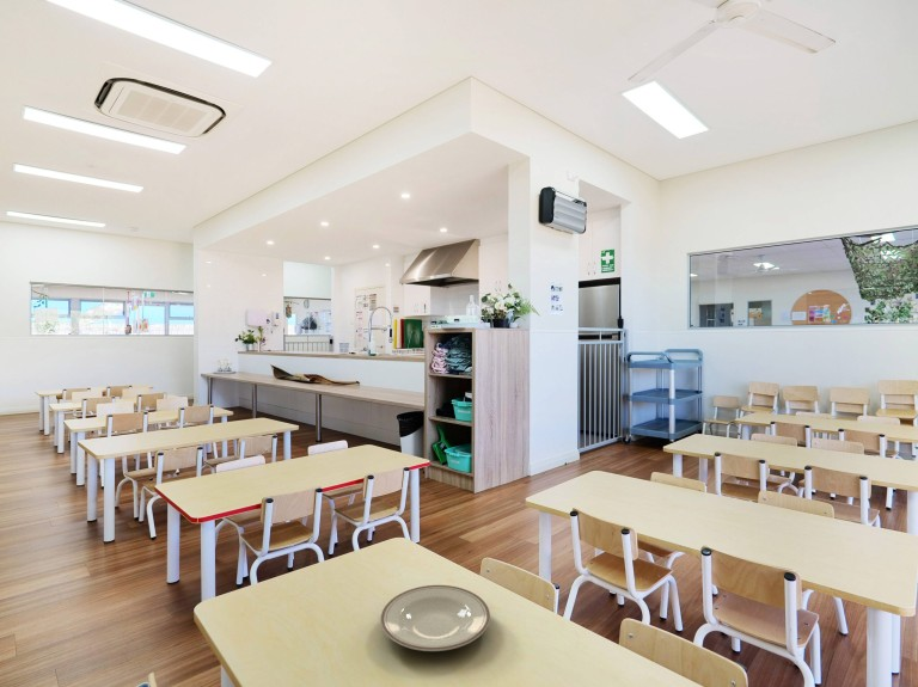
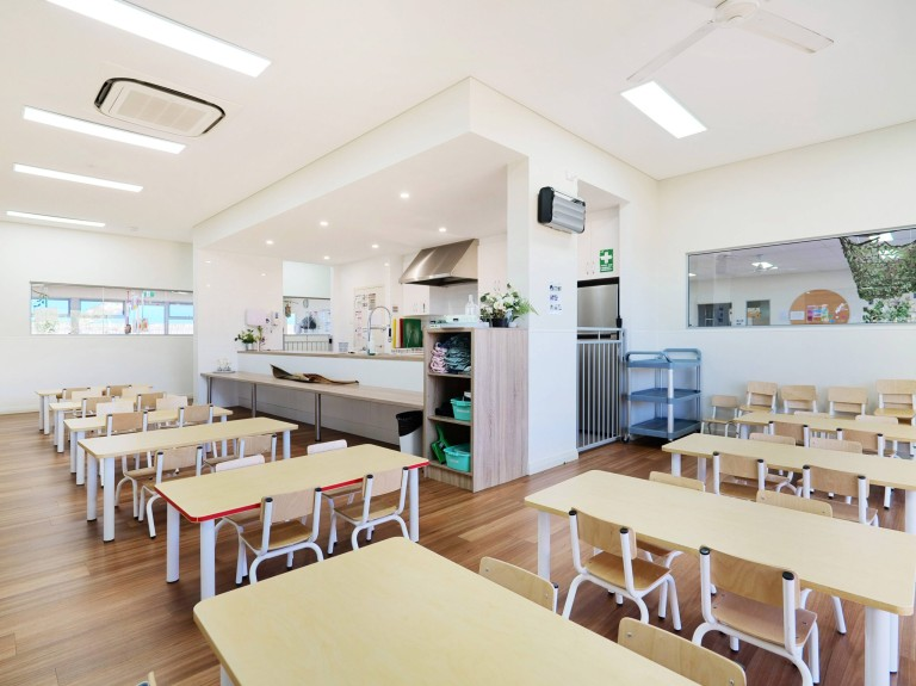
- plate [379,584,491,652]
